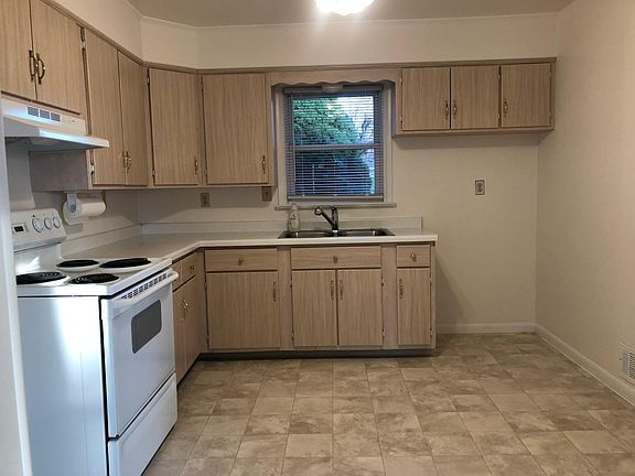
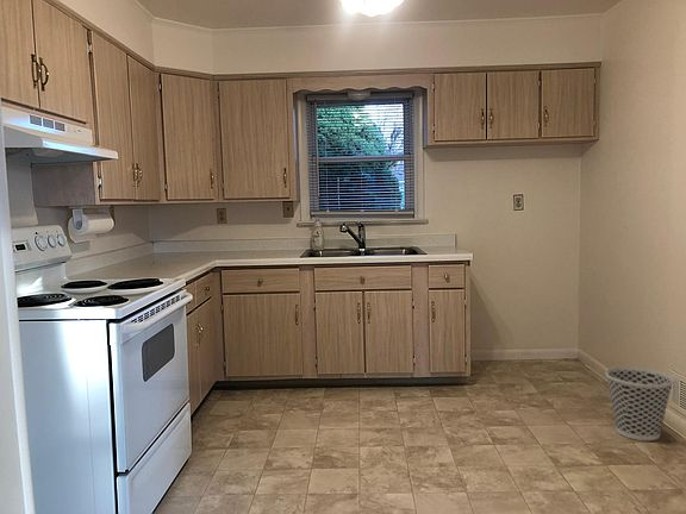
+ wastebasket [604,365,675,441]
